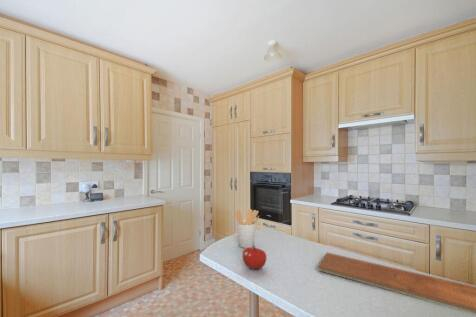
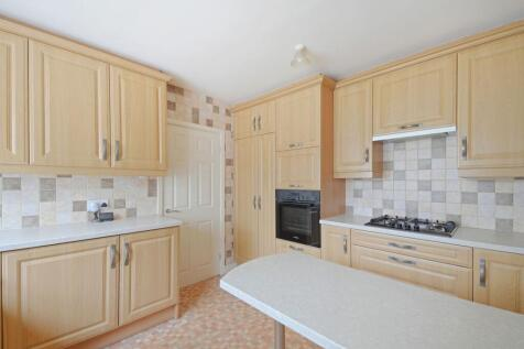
- chopping board [316,251,476,314]
- fruit [242,245,267,270]
- utensil holder [235,208,260,249]
